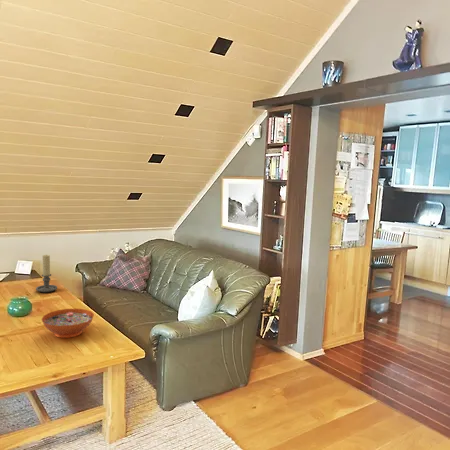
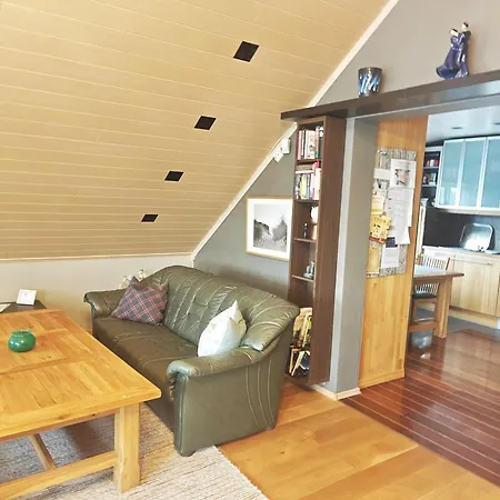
- candle holder [35,254,58,293]
- decorative bowl [41,308,95,339]
